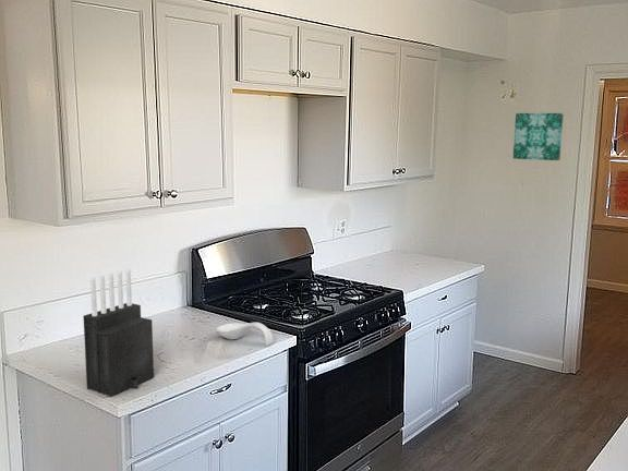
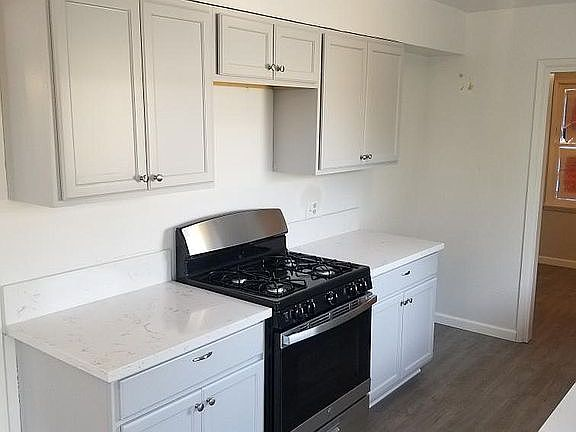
- spoon rest [215,322,275,347]
- wall art [512,112,565,161]
- knife block [83,268,155,398]
